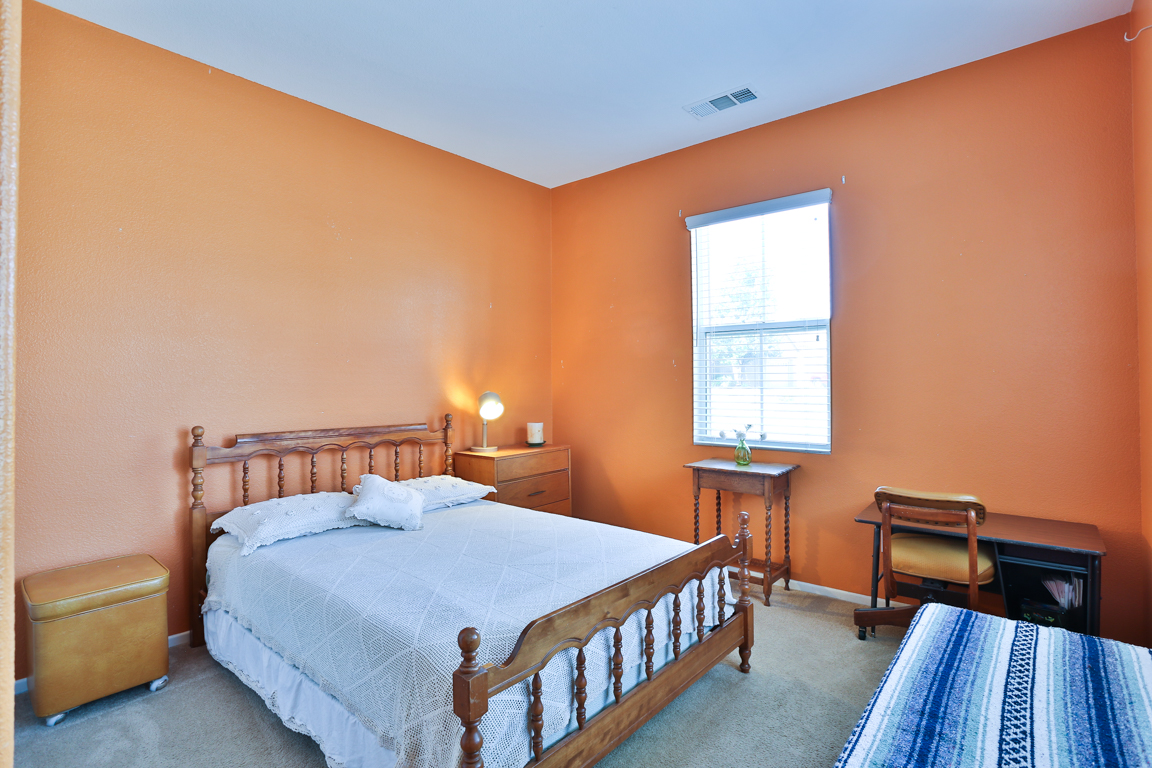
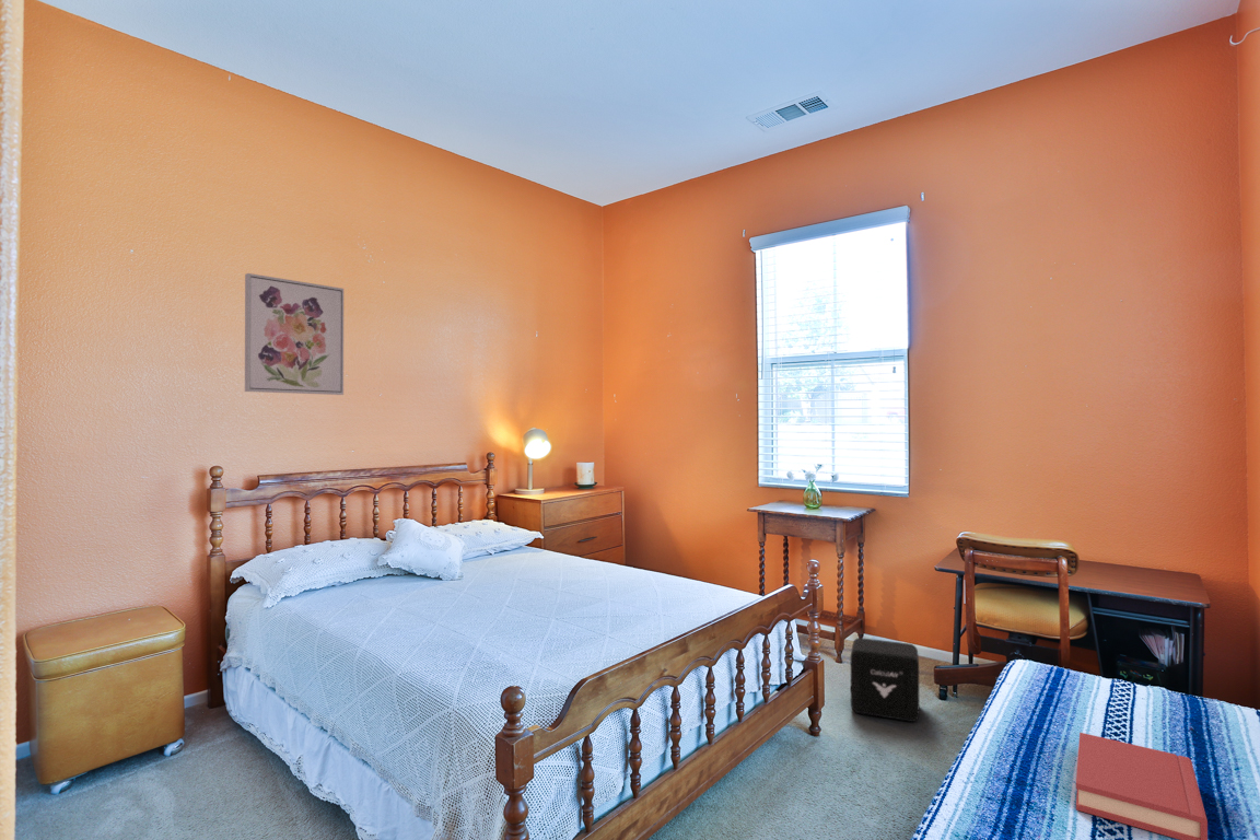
+ air purifier [850,637,920,723]
+ hardback book [1075,732,1209,840]
+ wall art [244,272,345,396]
